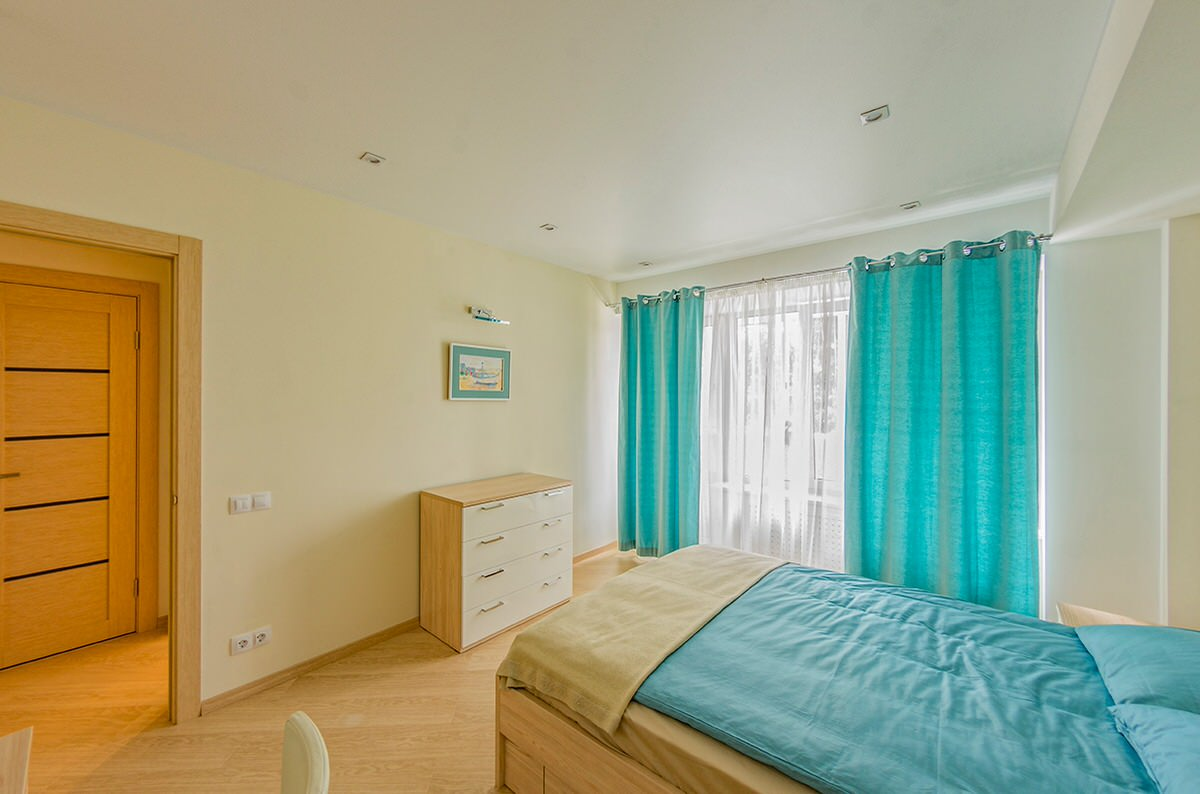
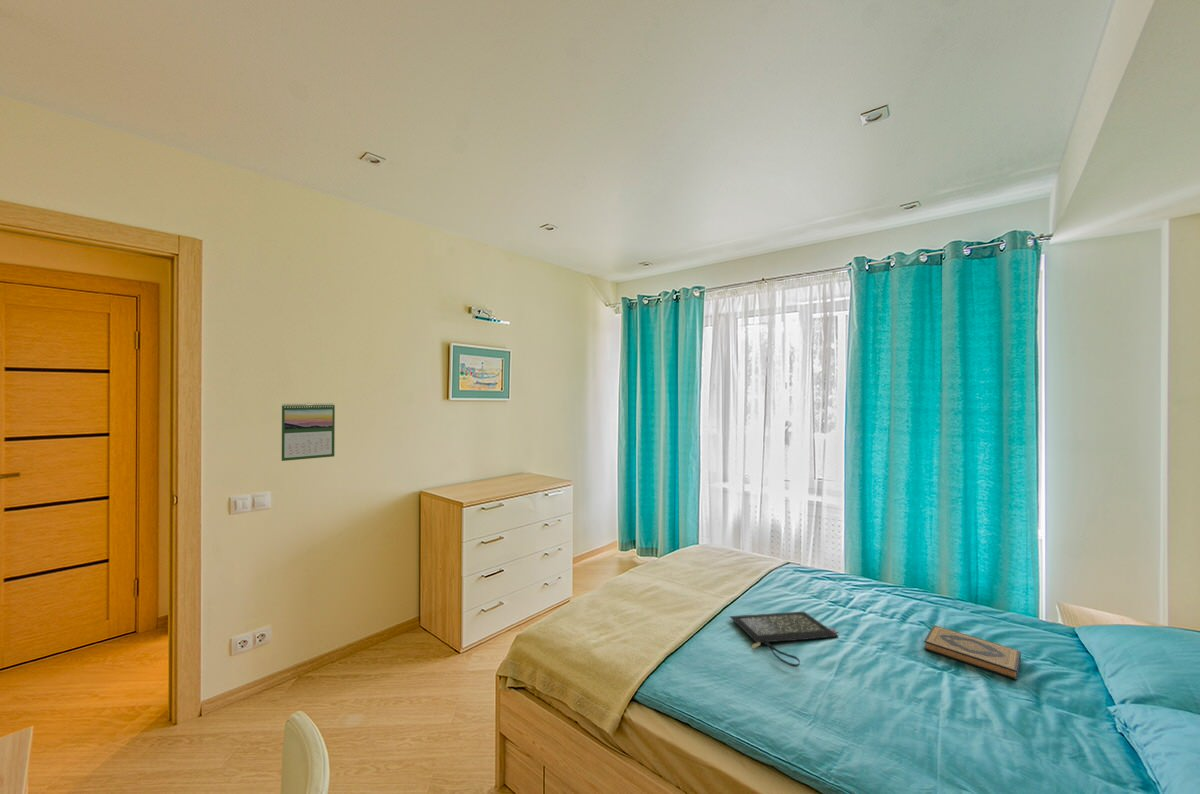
+ calendar [281,402,336,462]
+ clutch bag [728,611,840,668]
+ hardback book [923,624,1022,681]
